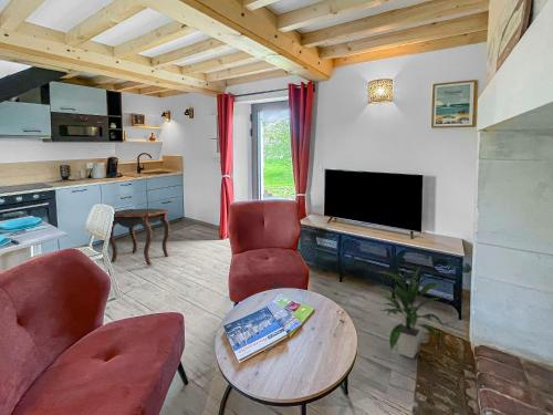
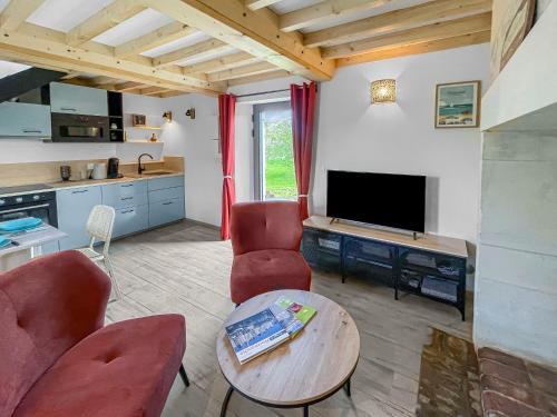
- indoor plant [376,268,448,360]
- side table [108,208,170,267]
